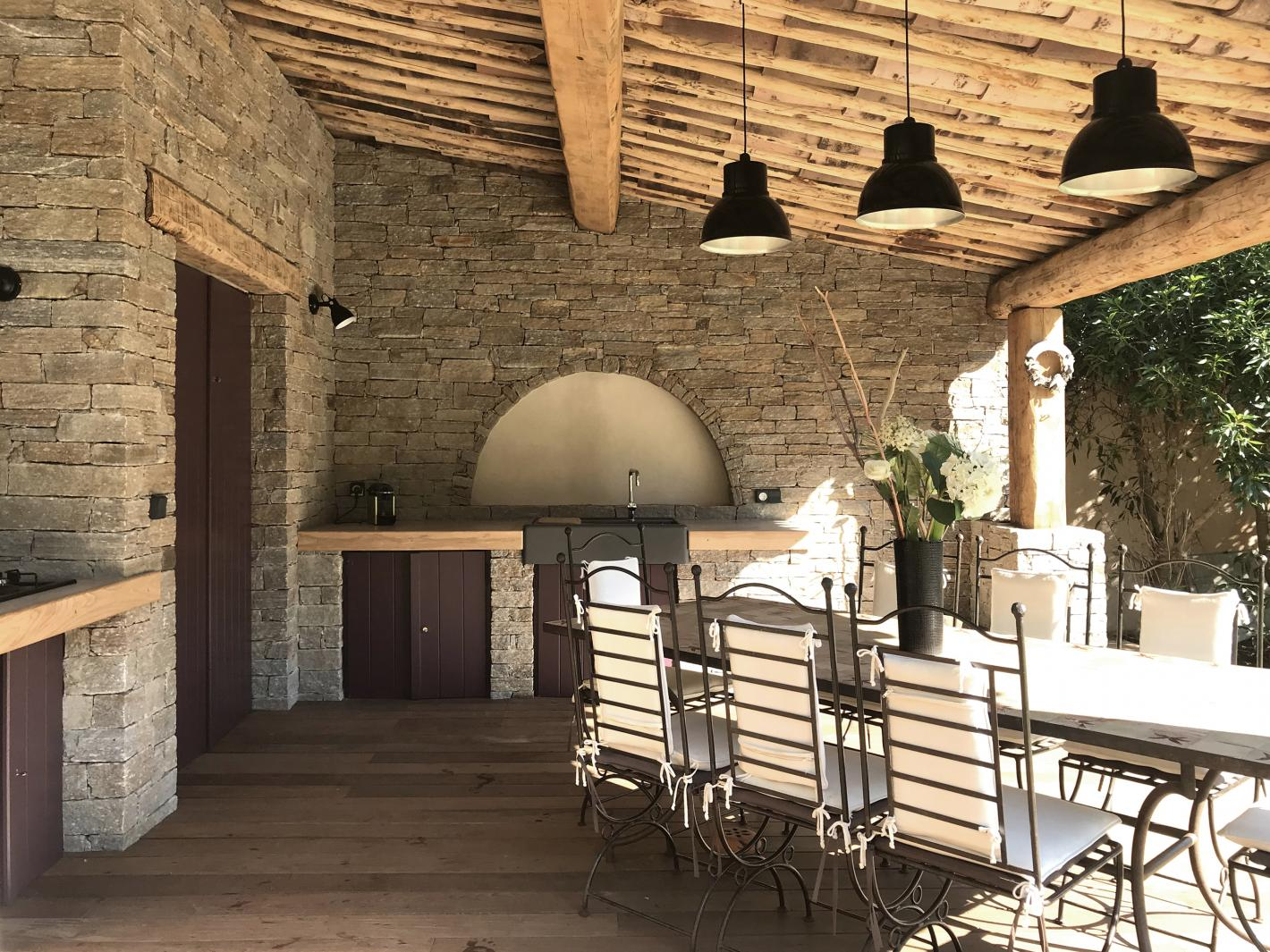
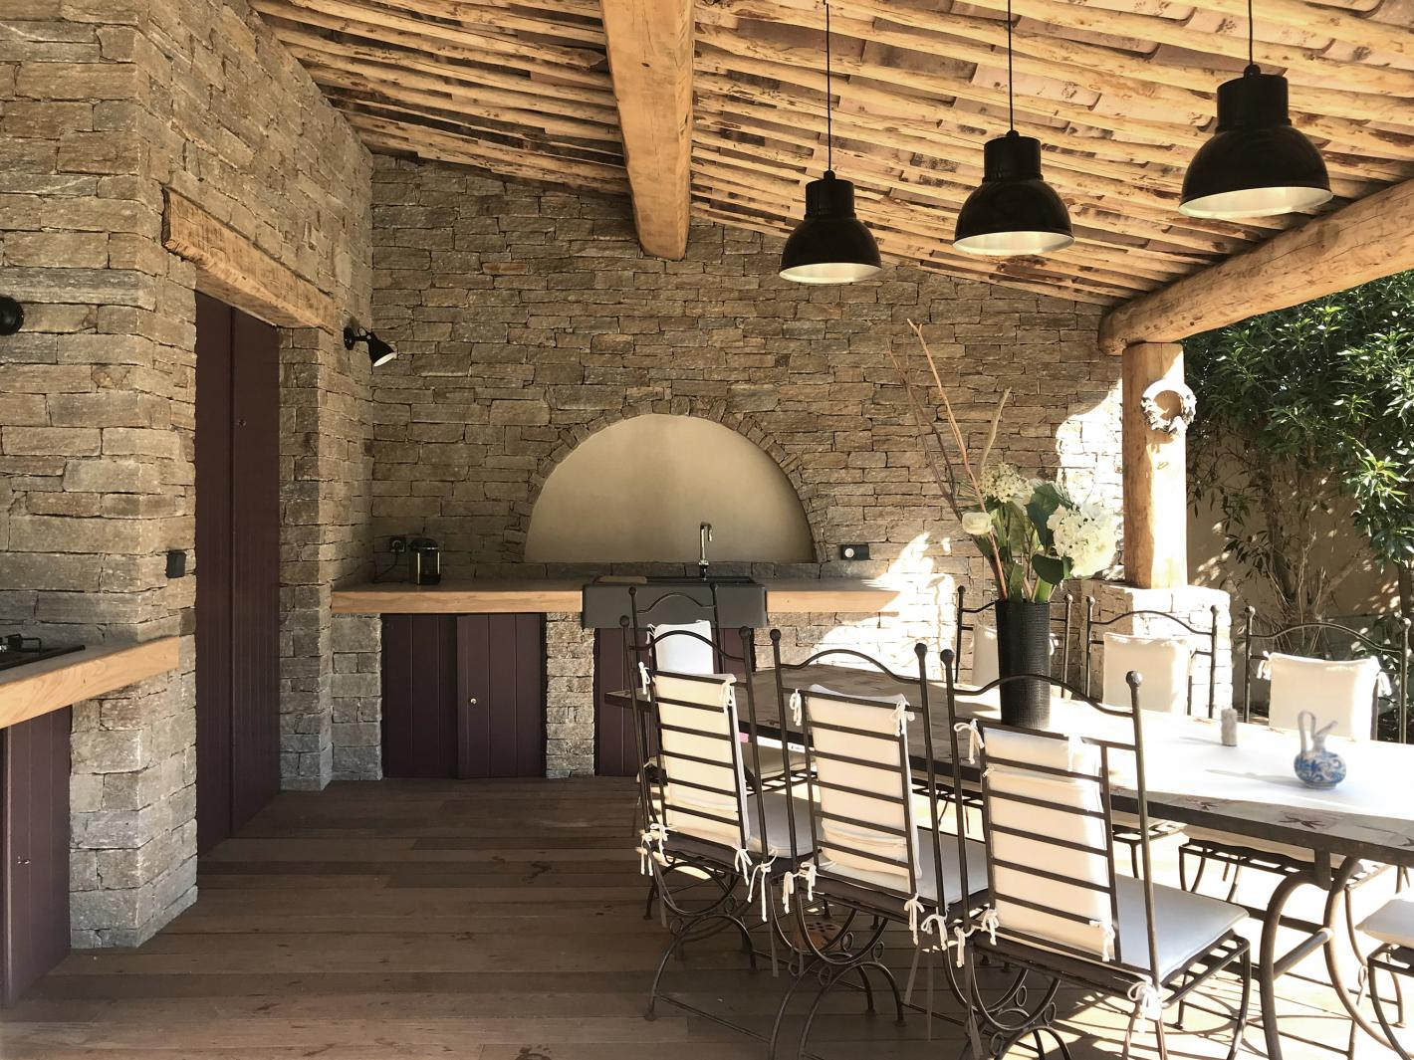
+ ceramic pitcher [1293,708,1347,791]
+ candle [1220,700,1239,746]
